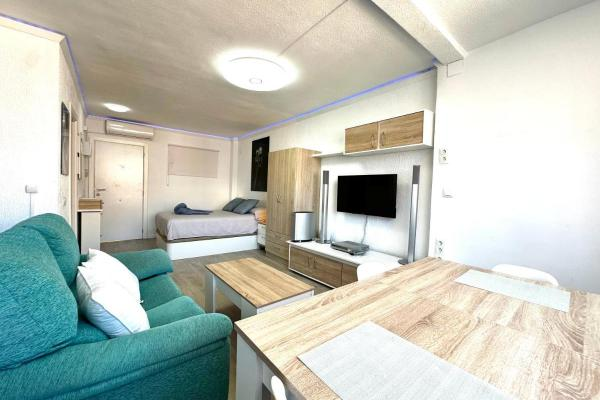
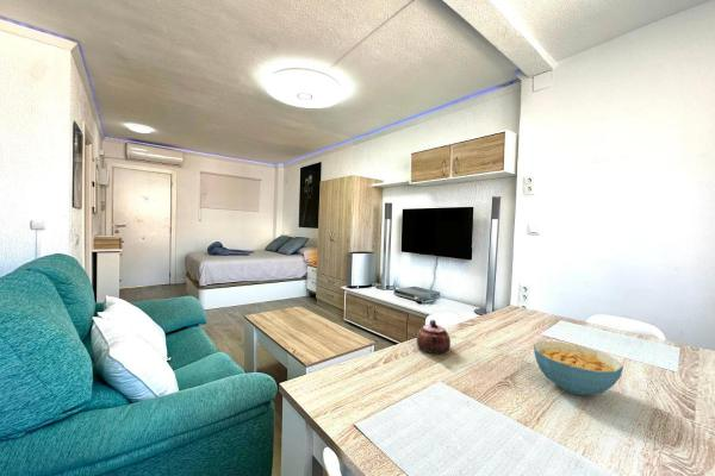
+ cereal bowl [533,340,624,396]
+ teapot [416,319,452,355]
